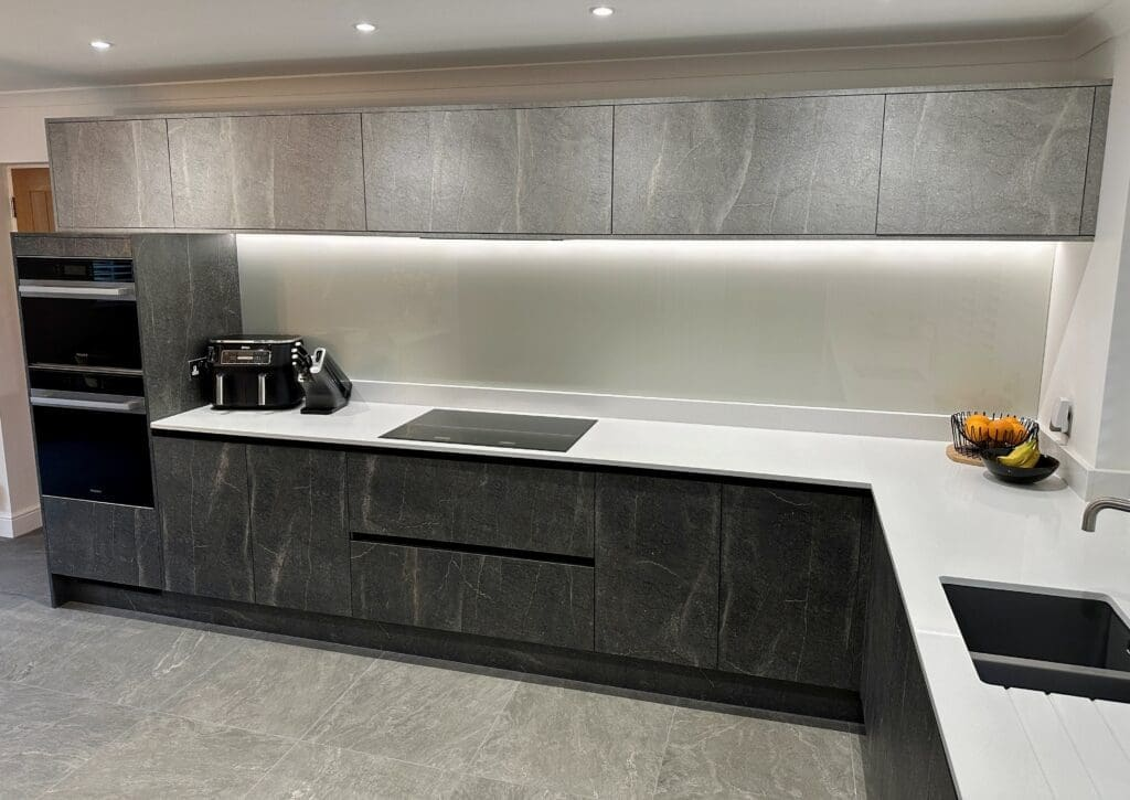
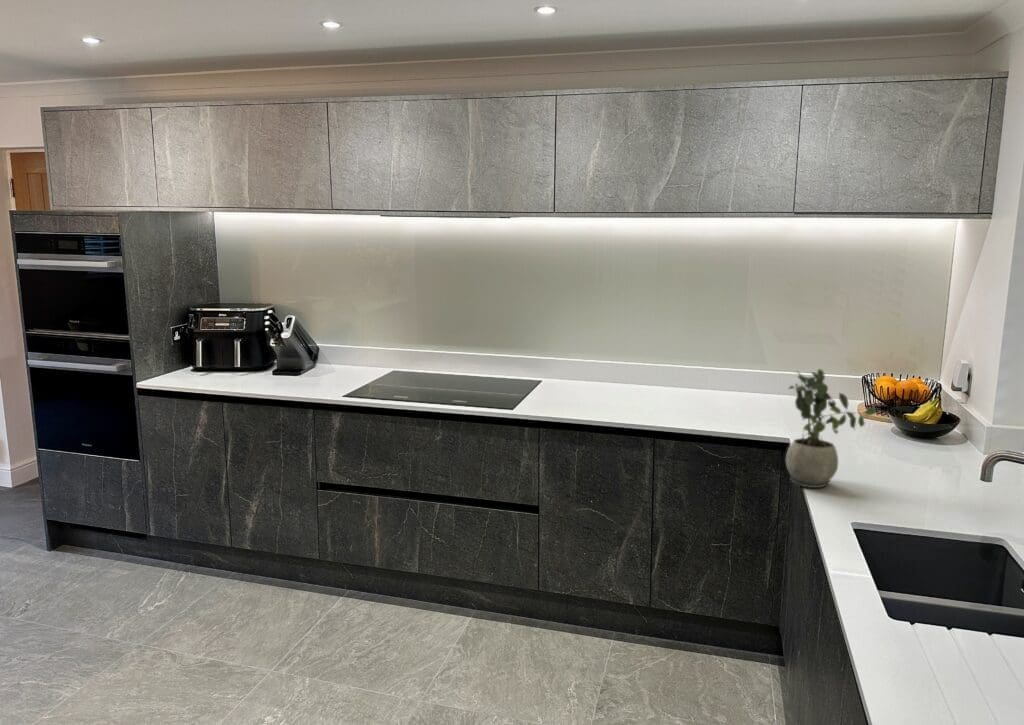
+ potted plant [785,368,877,489]
